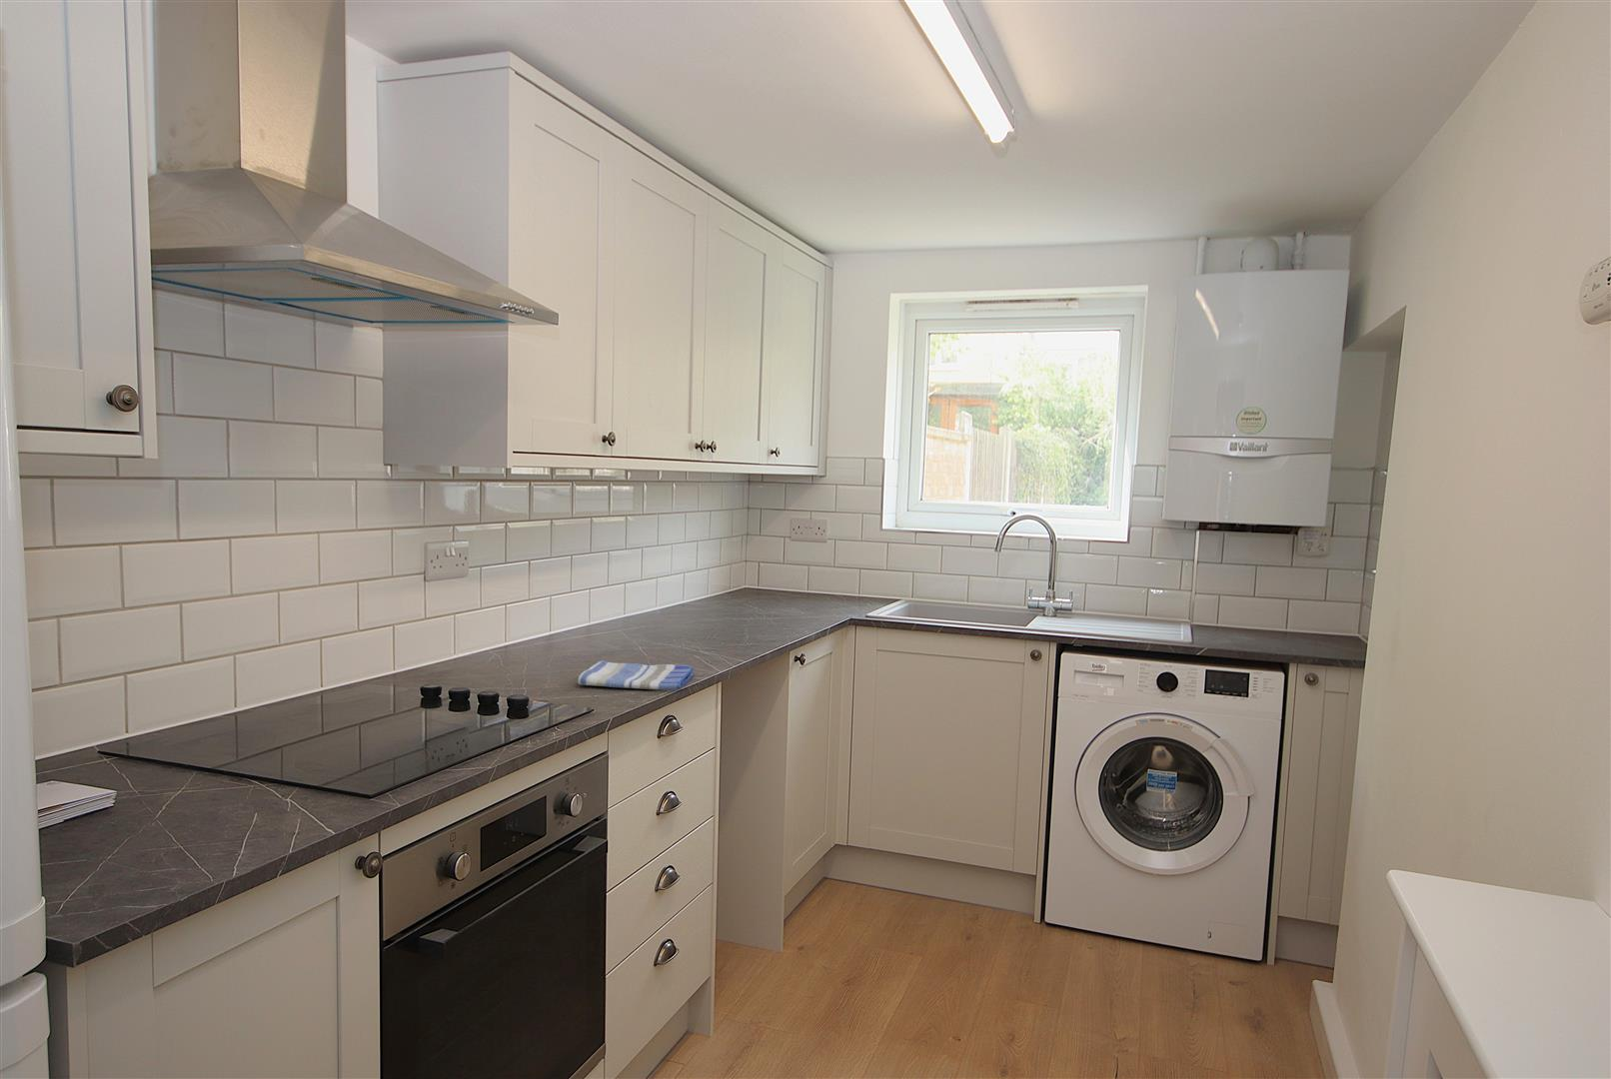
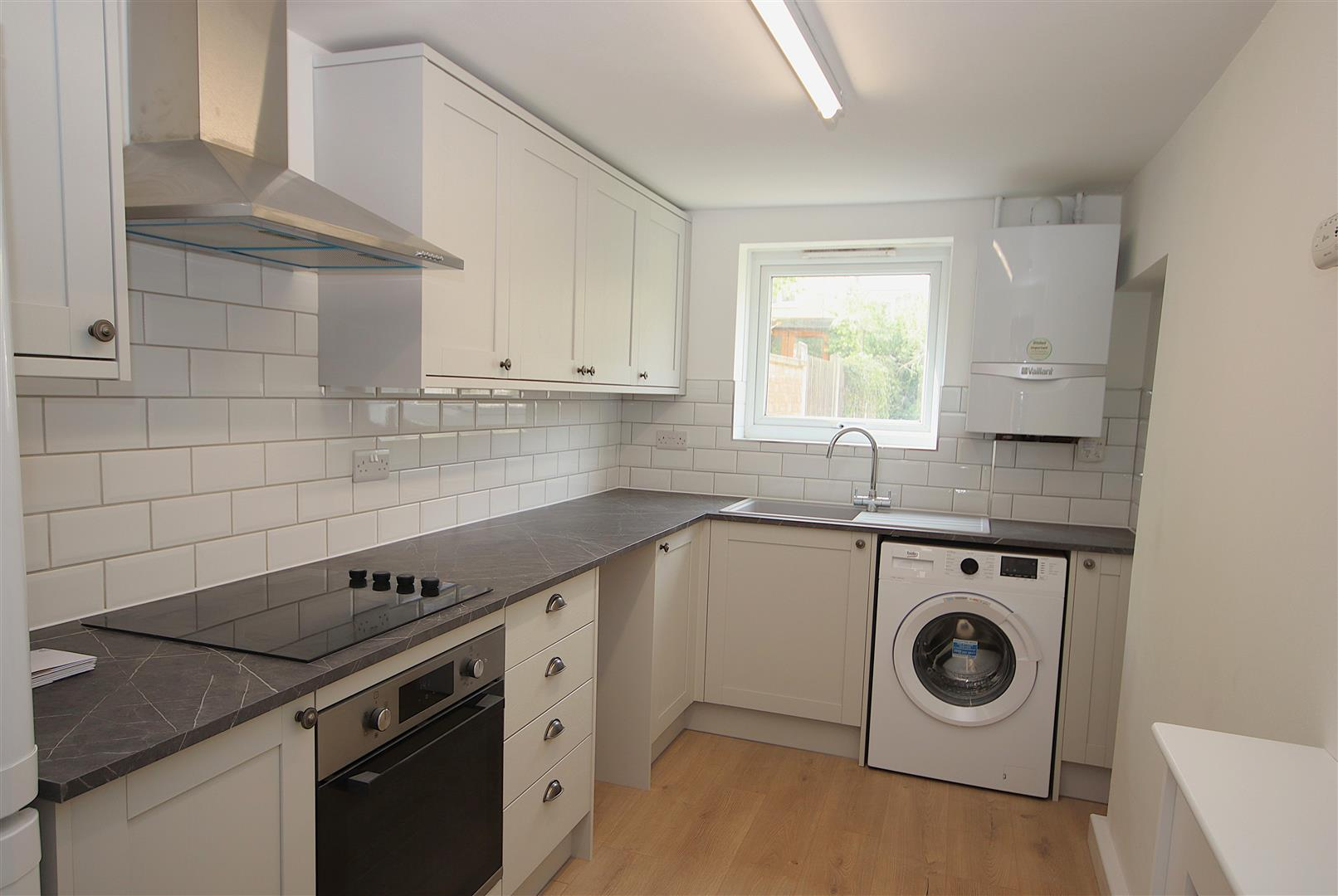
- dish towel [577,660,696,691]
